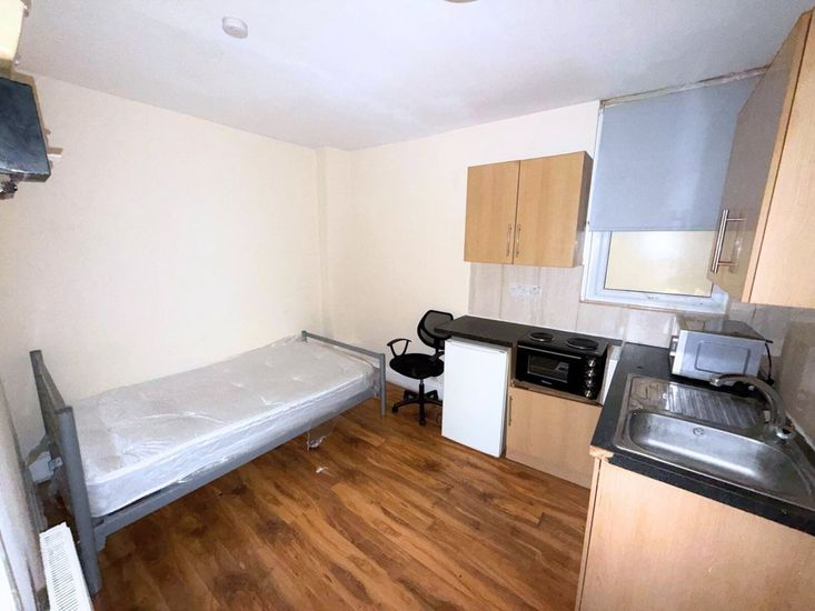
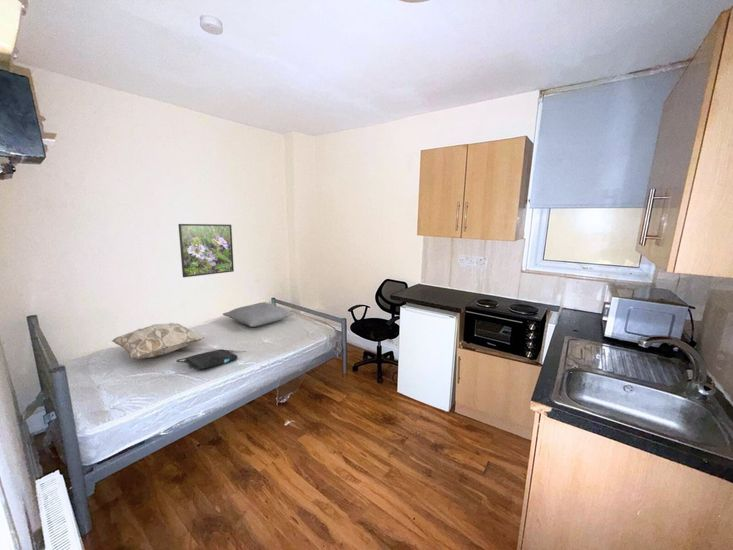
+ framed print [177,223,235,278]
+ decorative pillow [111,322,205,360]
+ pillow [222,302,295,328]
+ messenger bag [175,348,239,370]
